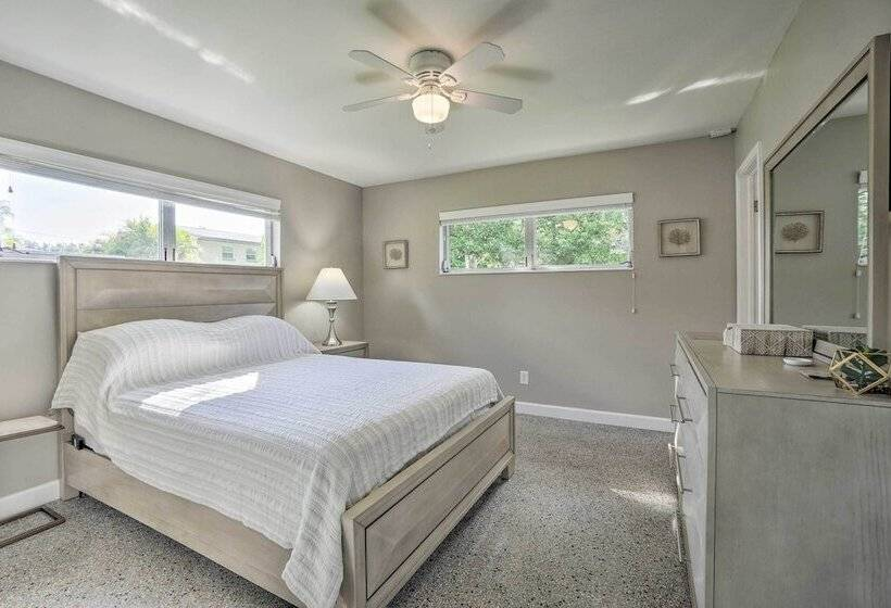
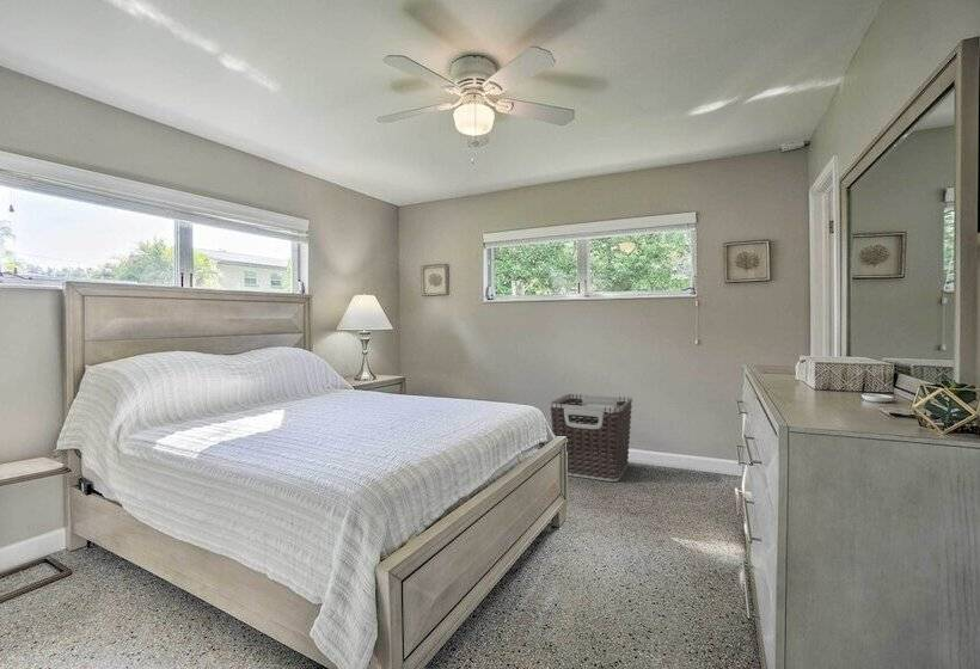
+ clothes hamper [549,393,633,483]
